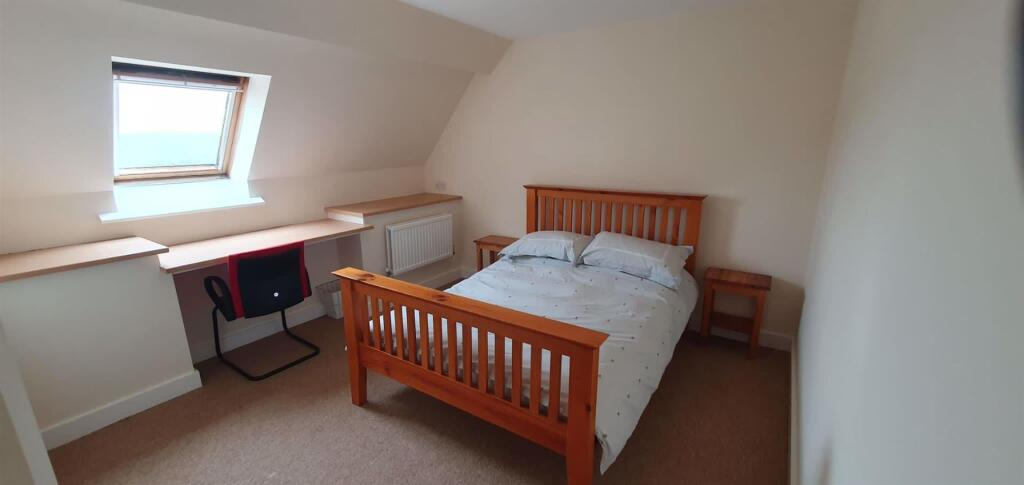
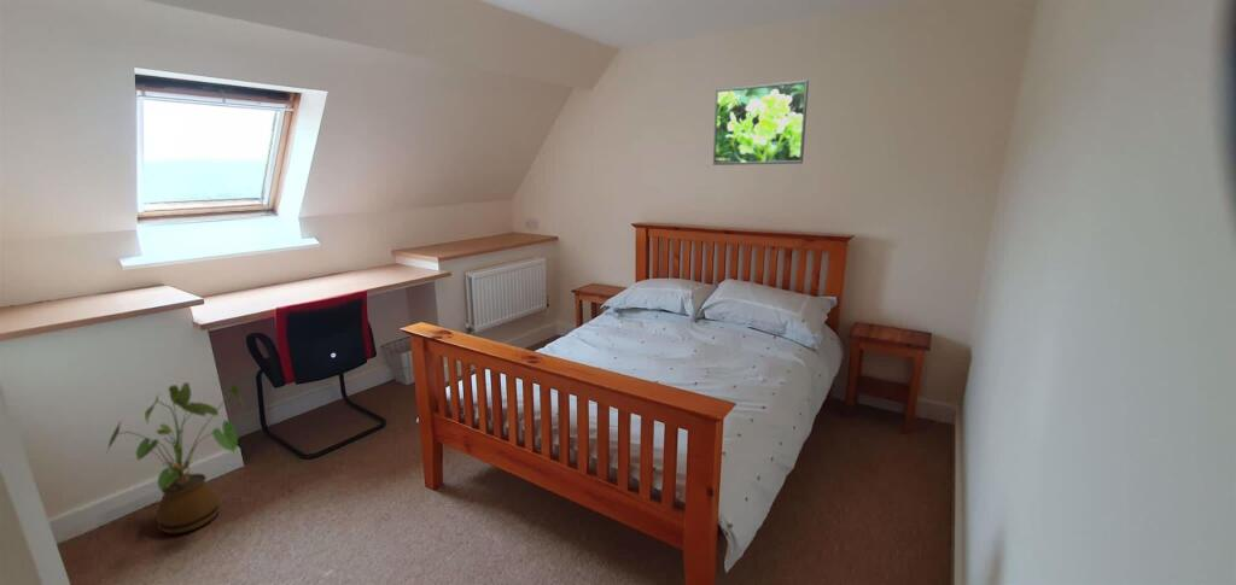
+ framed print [712,78,810,166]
+ house plant [106,379,246,534]
